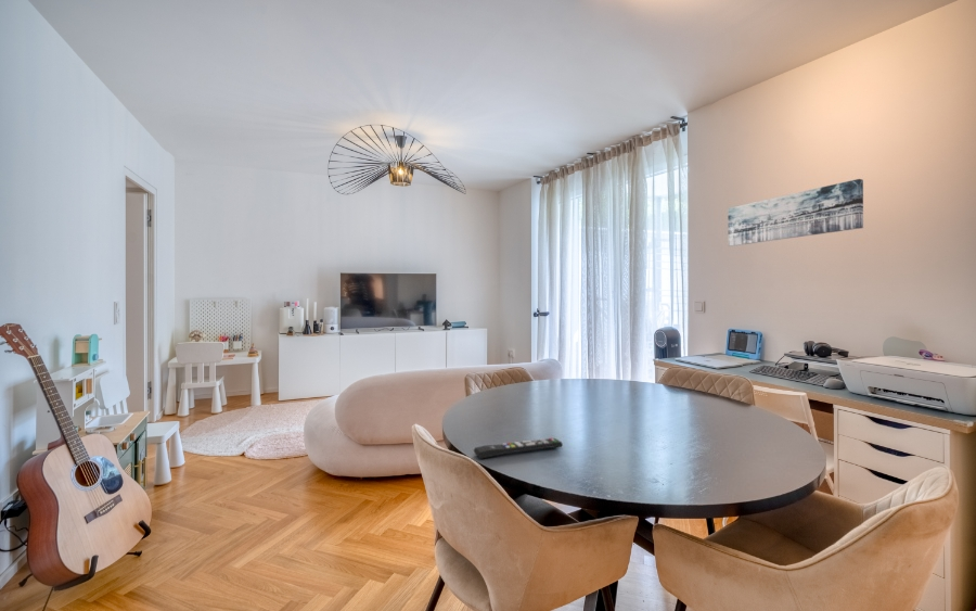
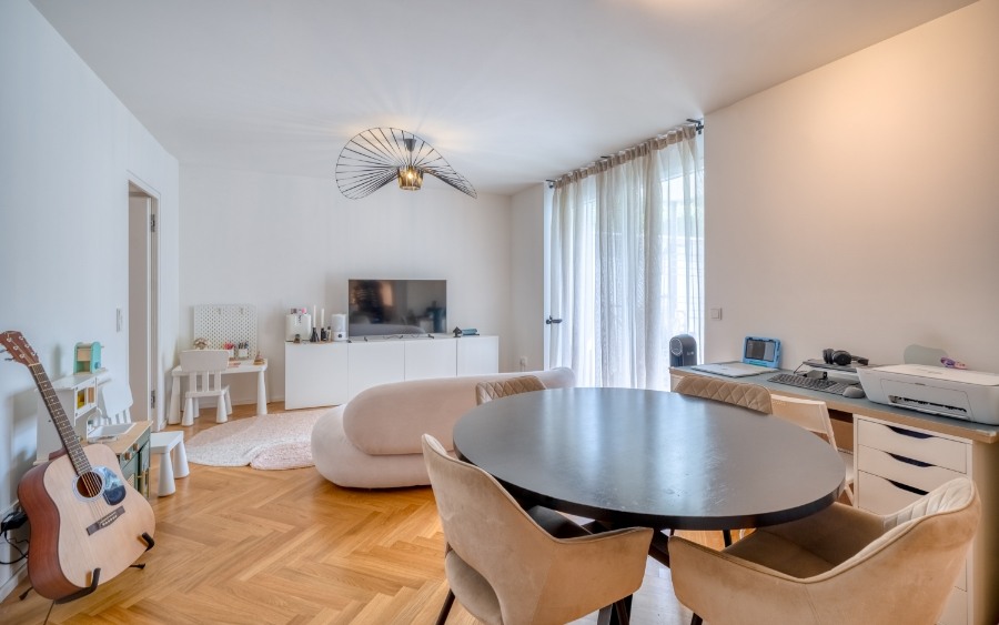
- wall art [727,178,864,247]
- remote control [473,437,564,460]
